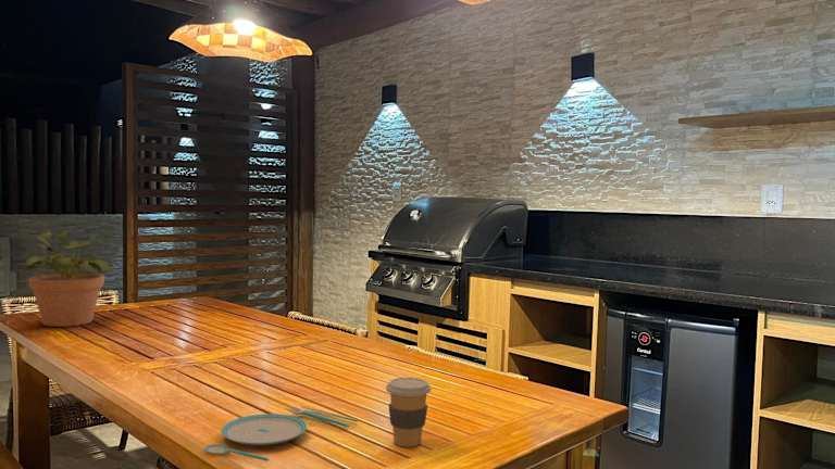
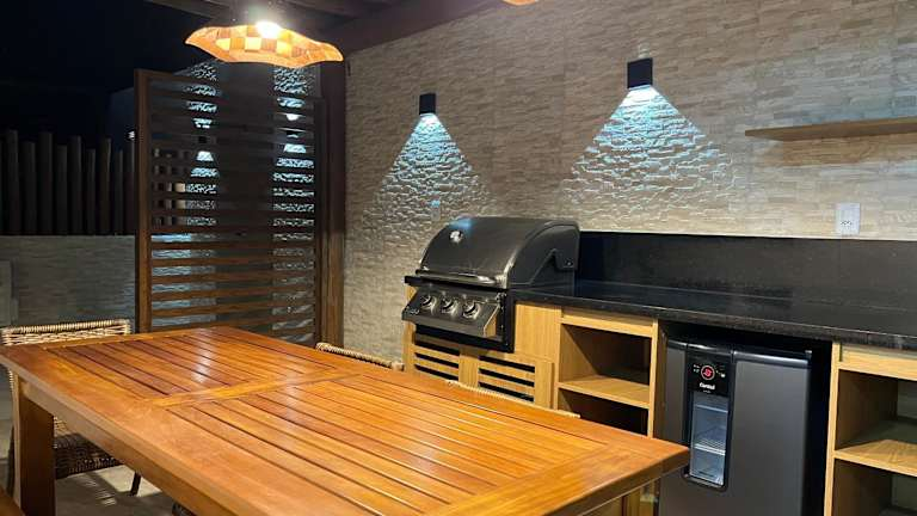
- potted plant [18,229,115,328]
- coffee cup [385,377,432,448]
- plate [204,405,359,462]
